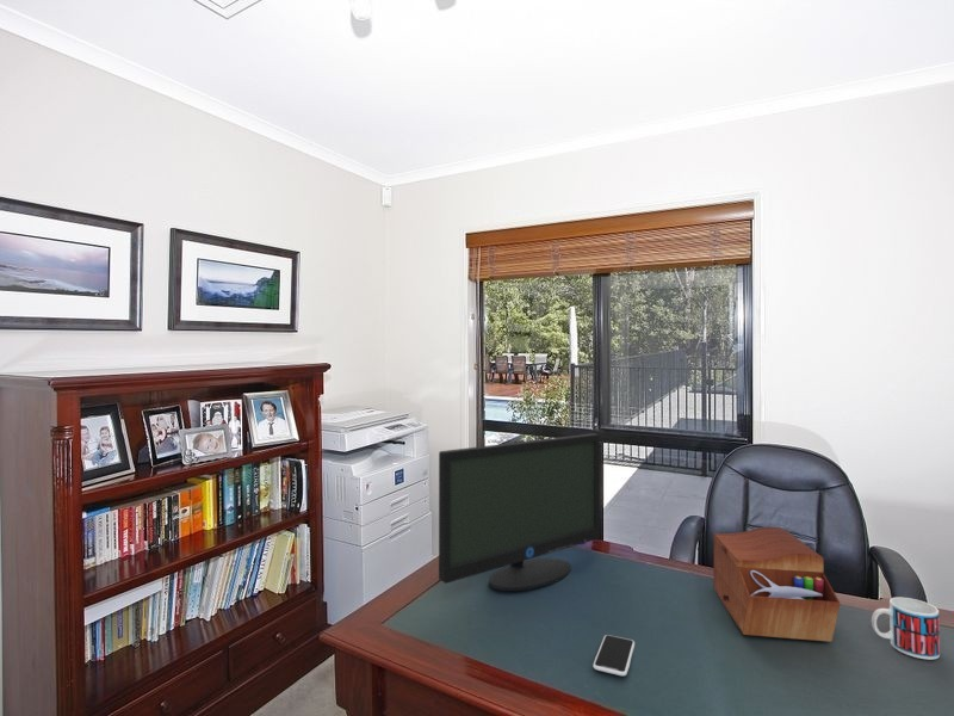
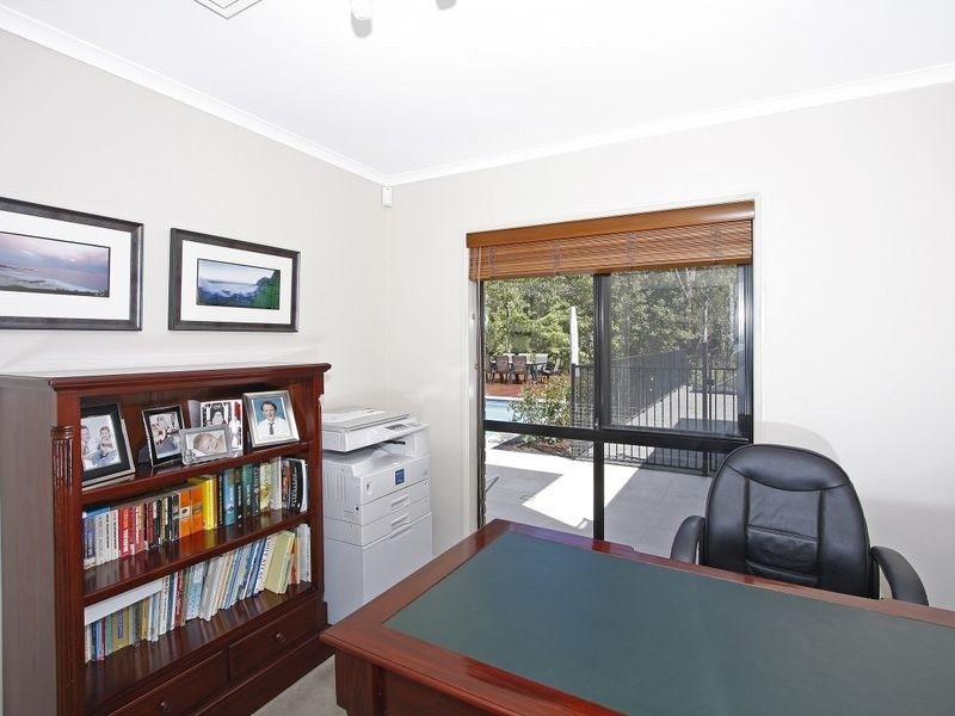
- sewing box [713,526,841,643]
- smartphone [593,634,636,677]
- monitor [438,432,601,592]
- mug [871,597,941,661]
